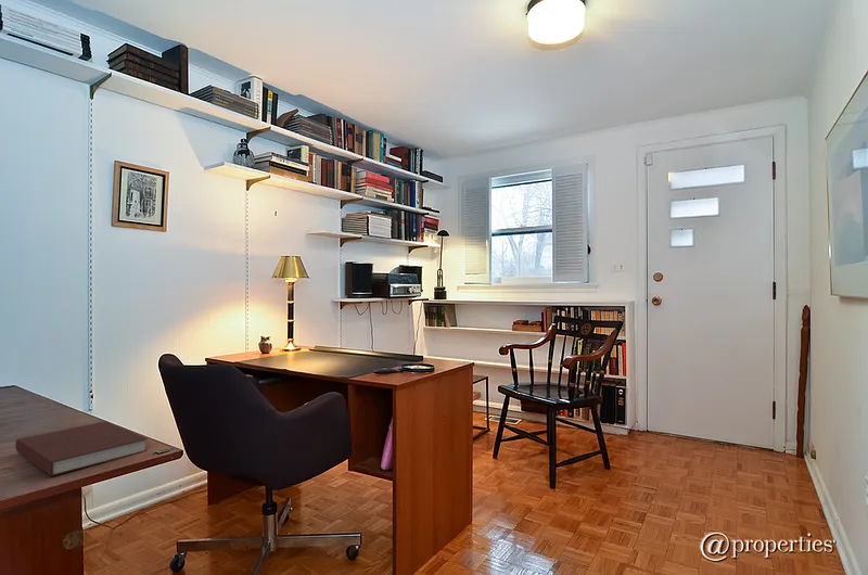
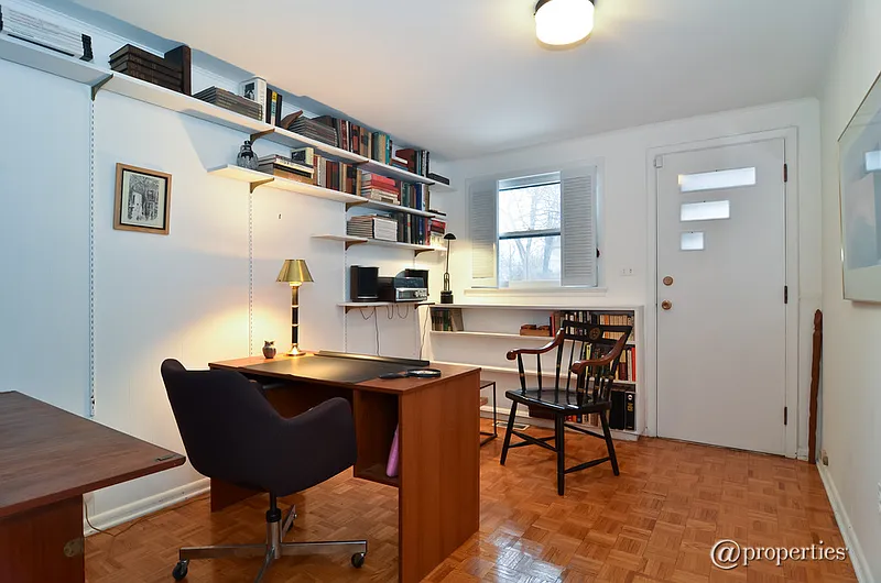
- notebook [14,420,149,477]
